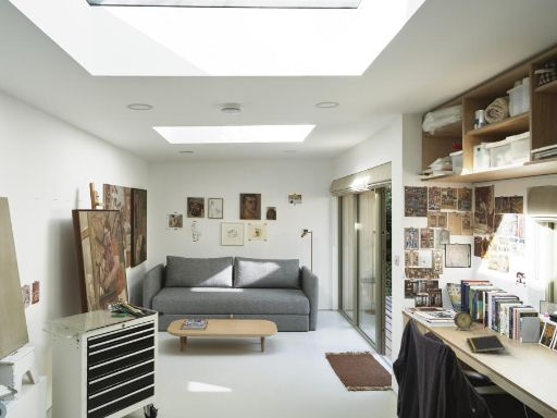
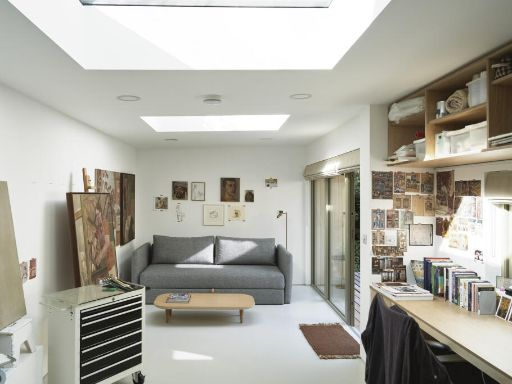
- alarm clock [453,304,473,331]
- notepad [466,334,506,354]
